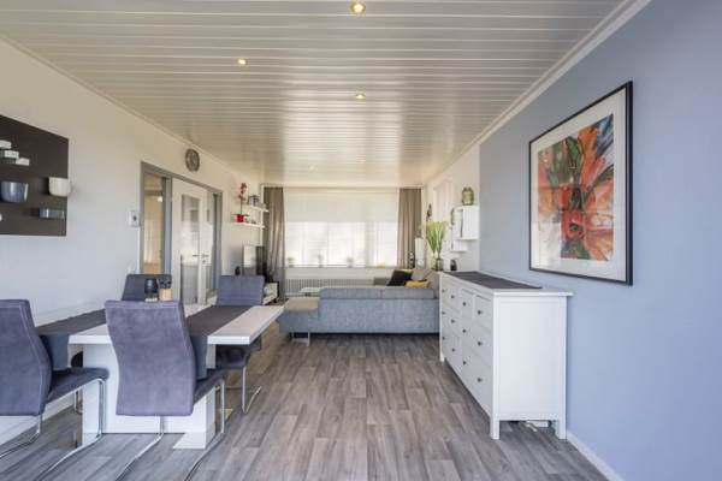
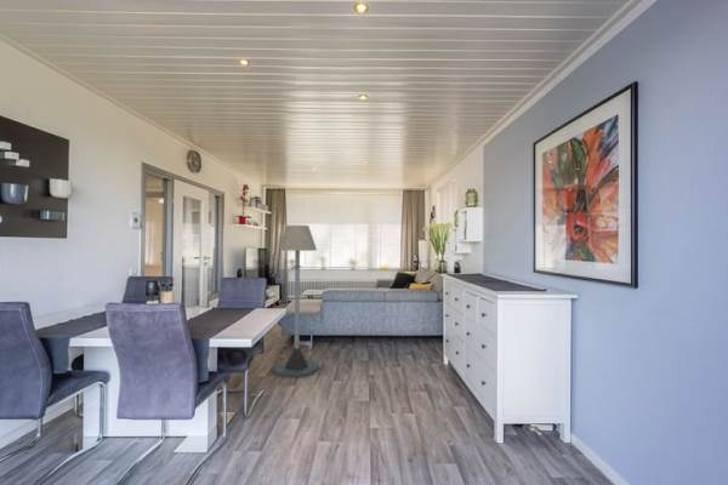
+ floor lamp [273,224,319,378]
